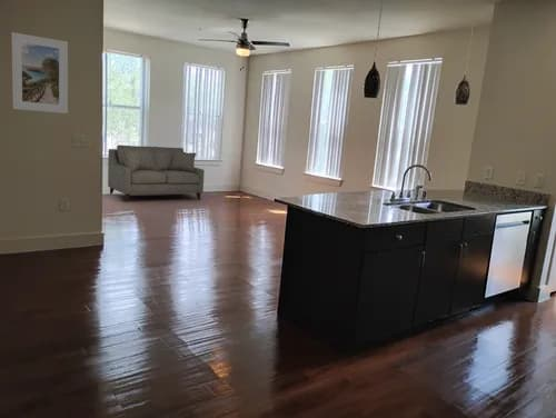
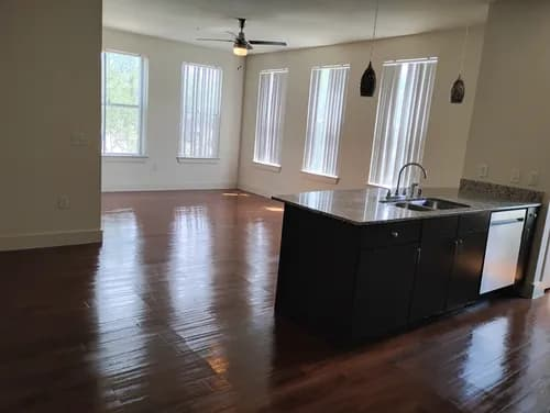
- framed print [11,31,69,115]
- sofa [107,143,205,202]
